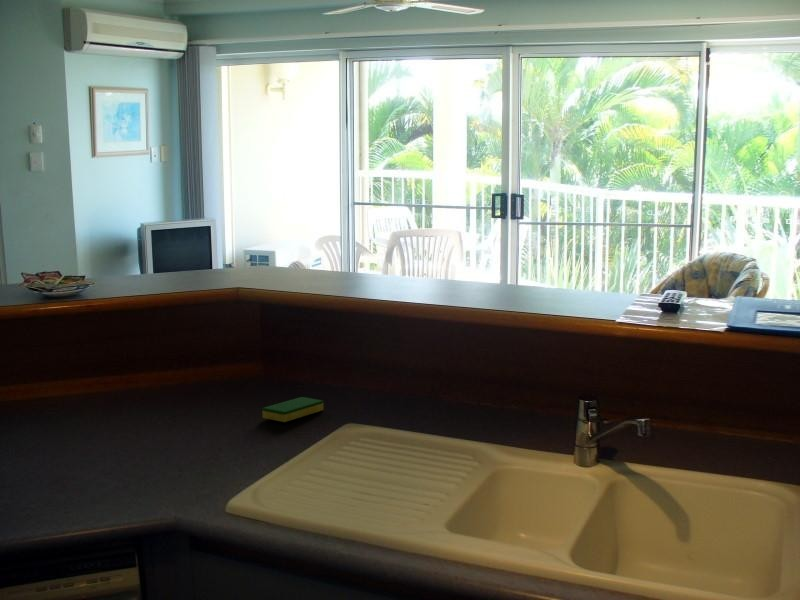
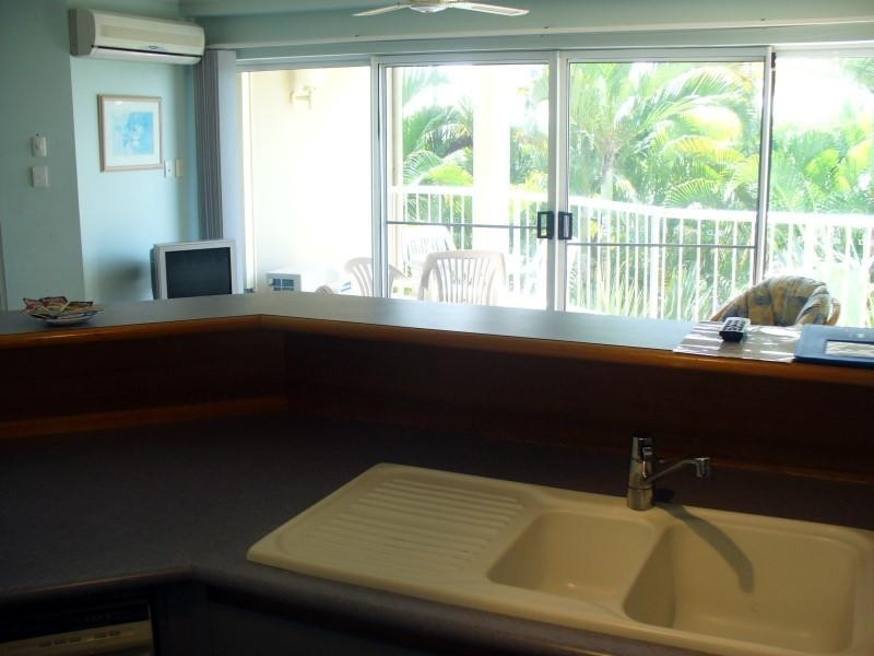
- dish sponge [261,396,324,423]
